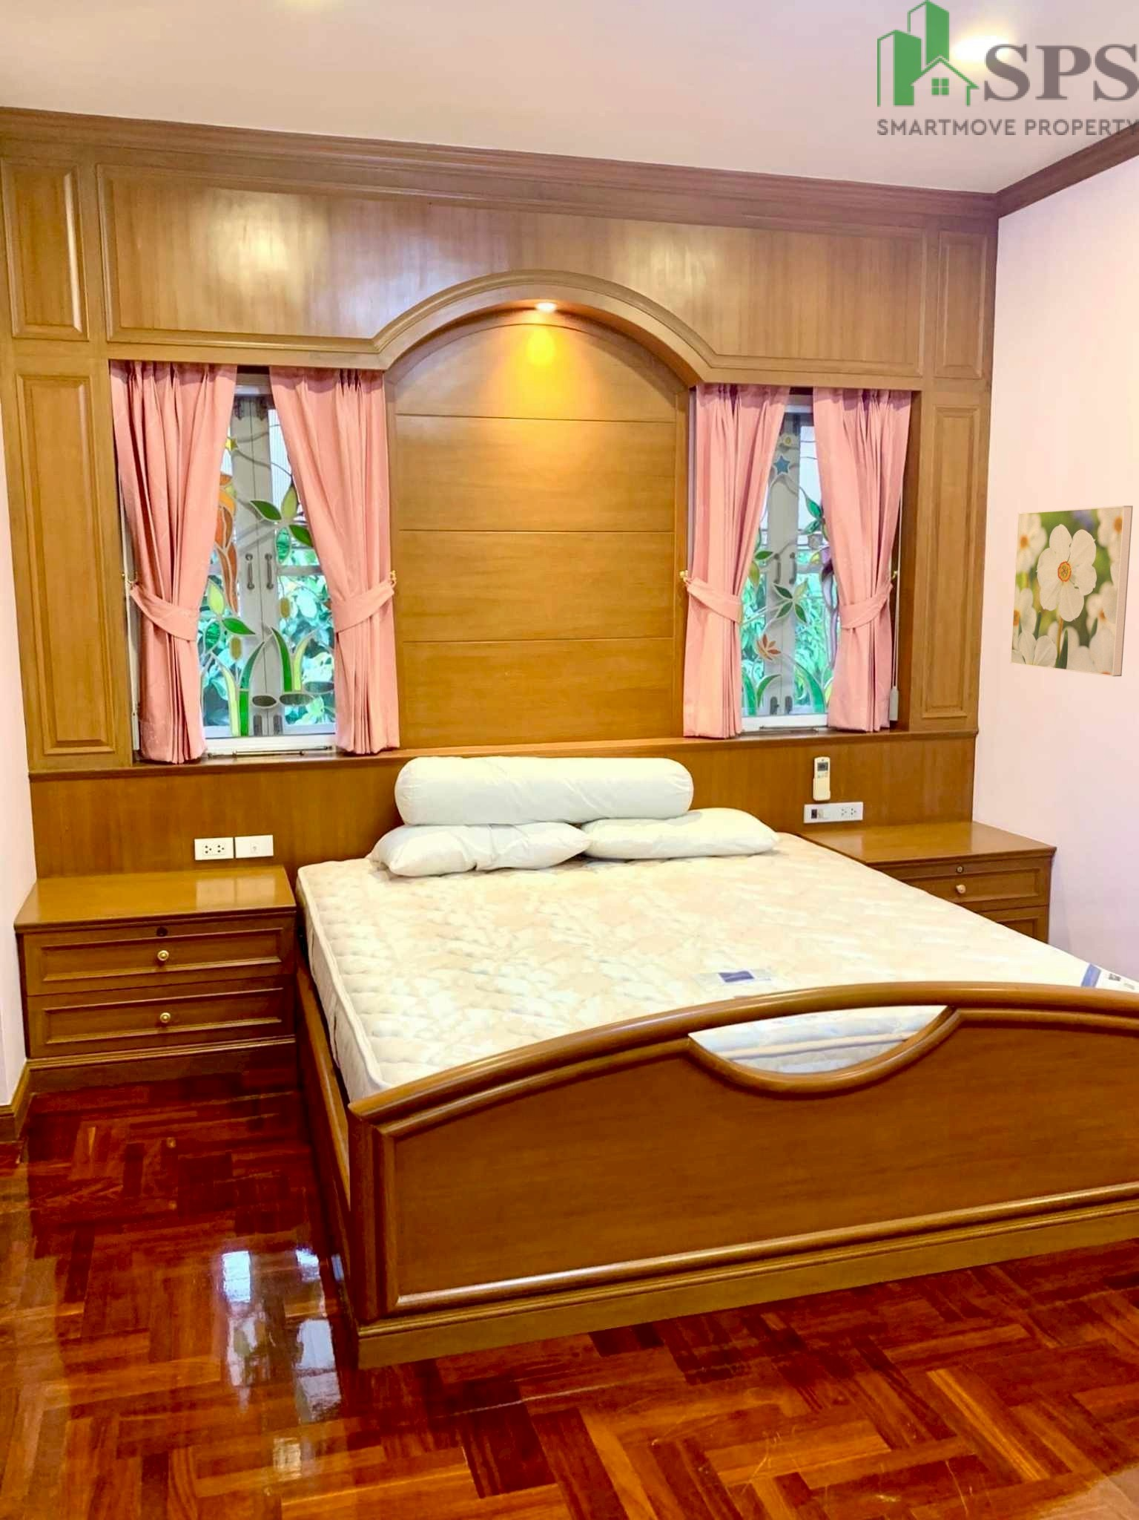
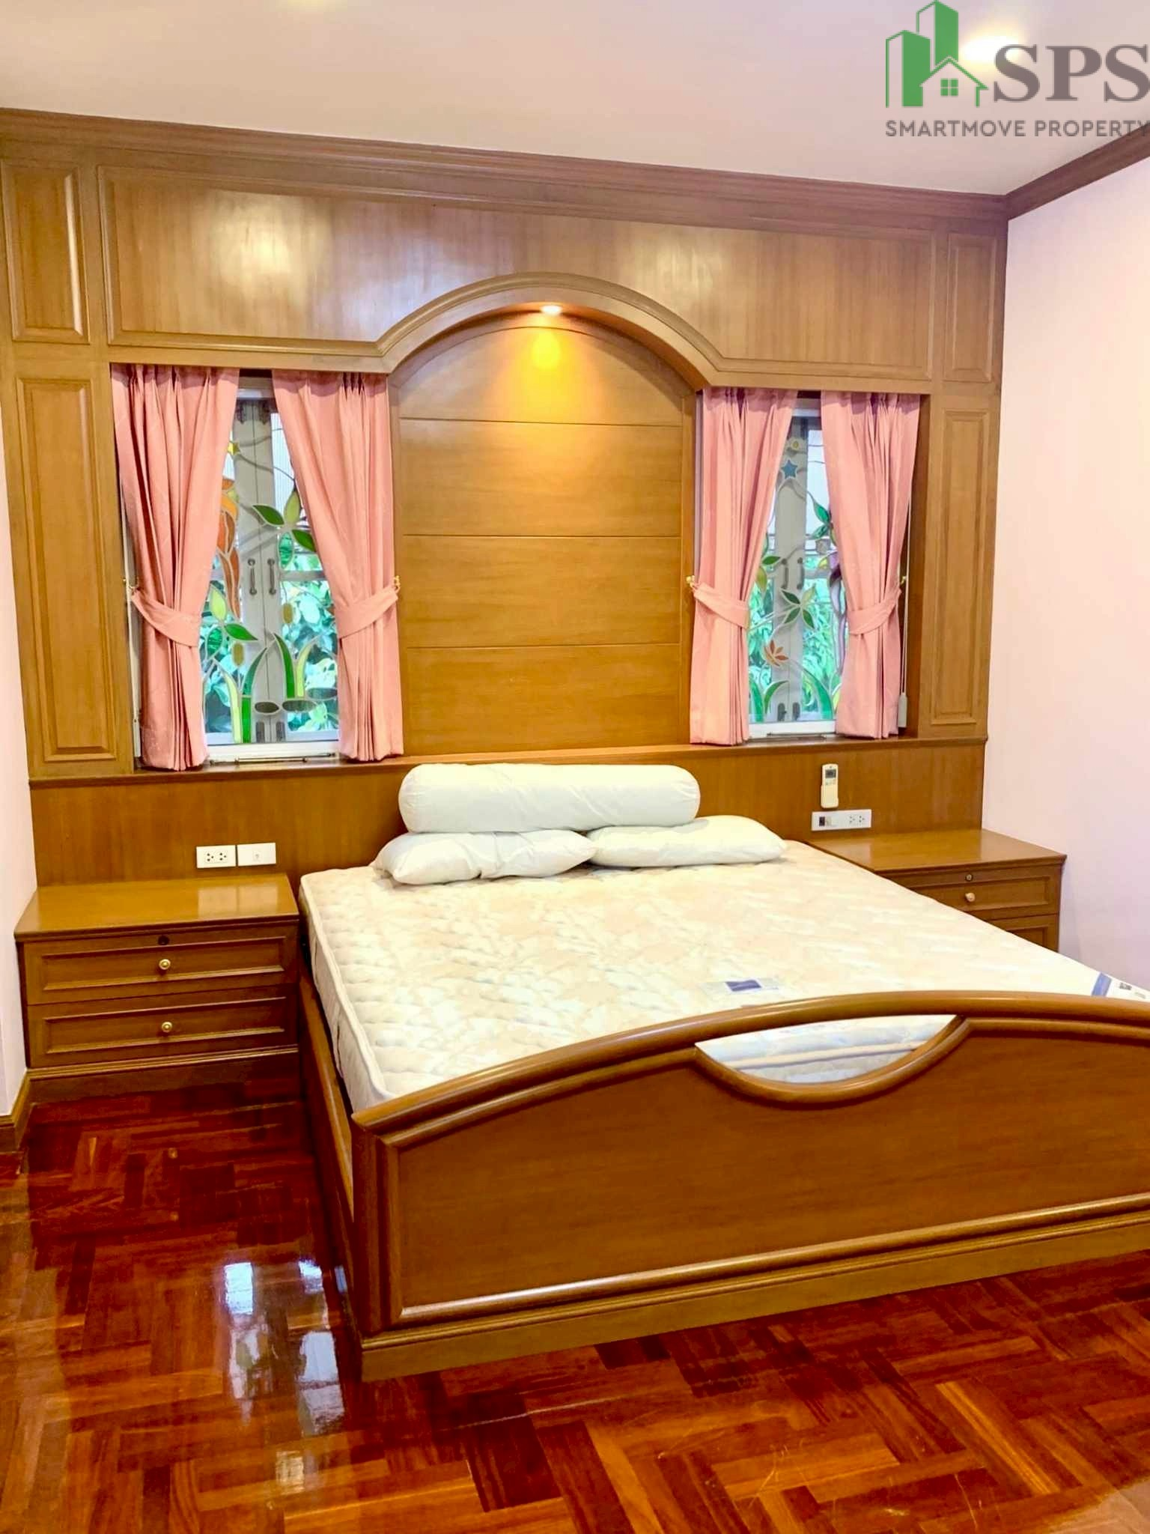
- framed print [1010,505,1134,677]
